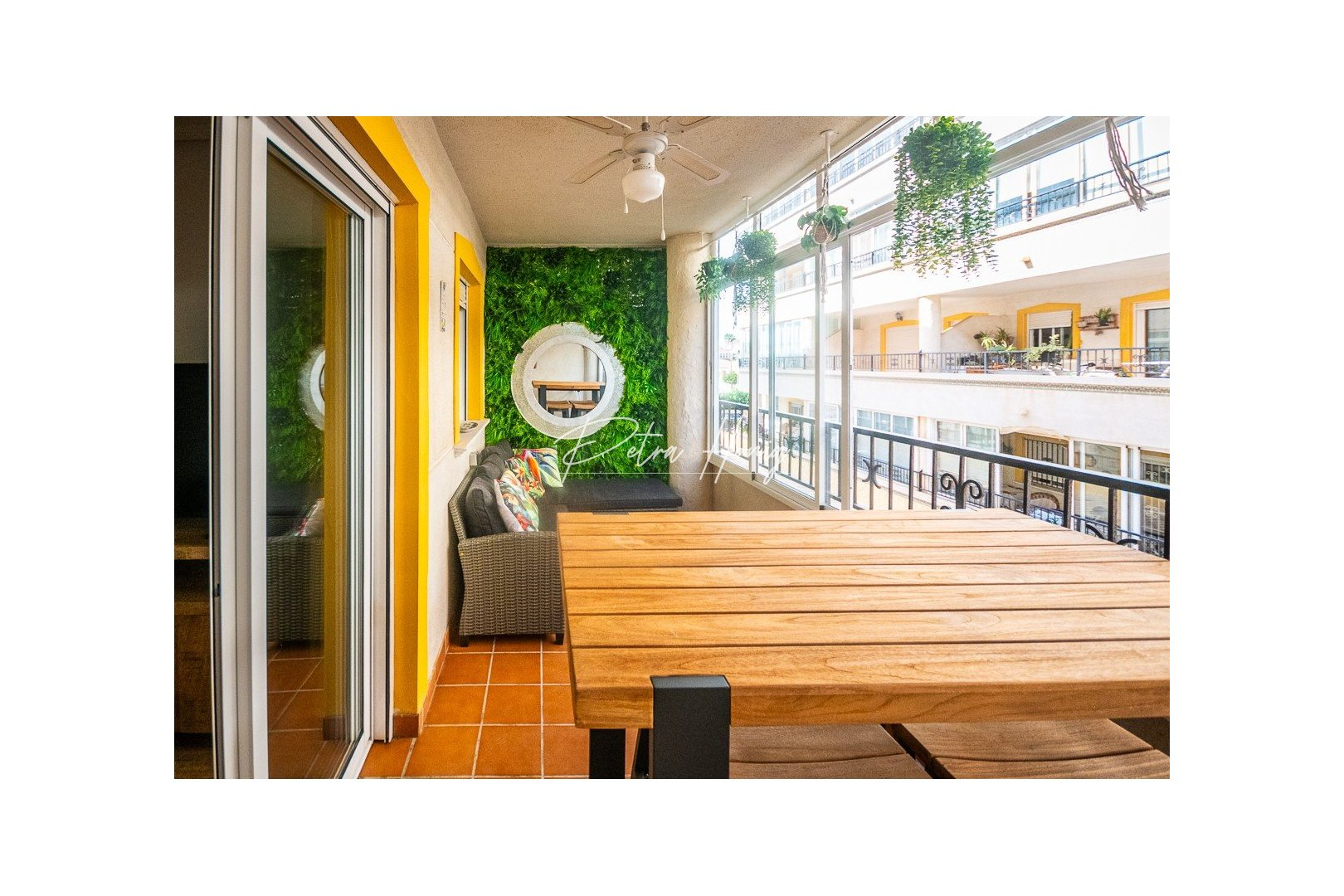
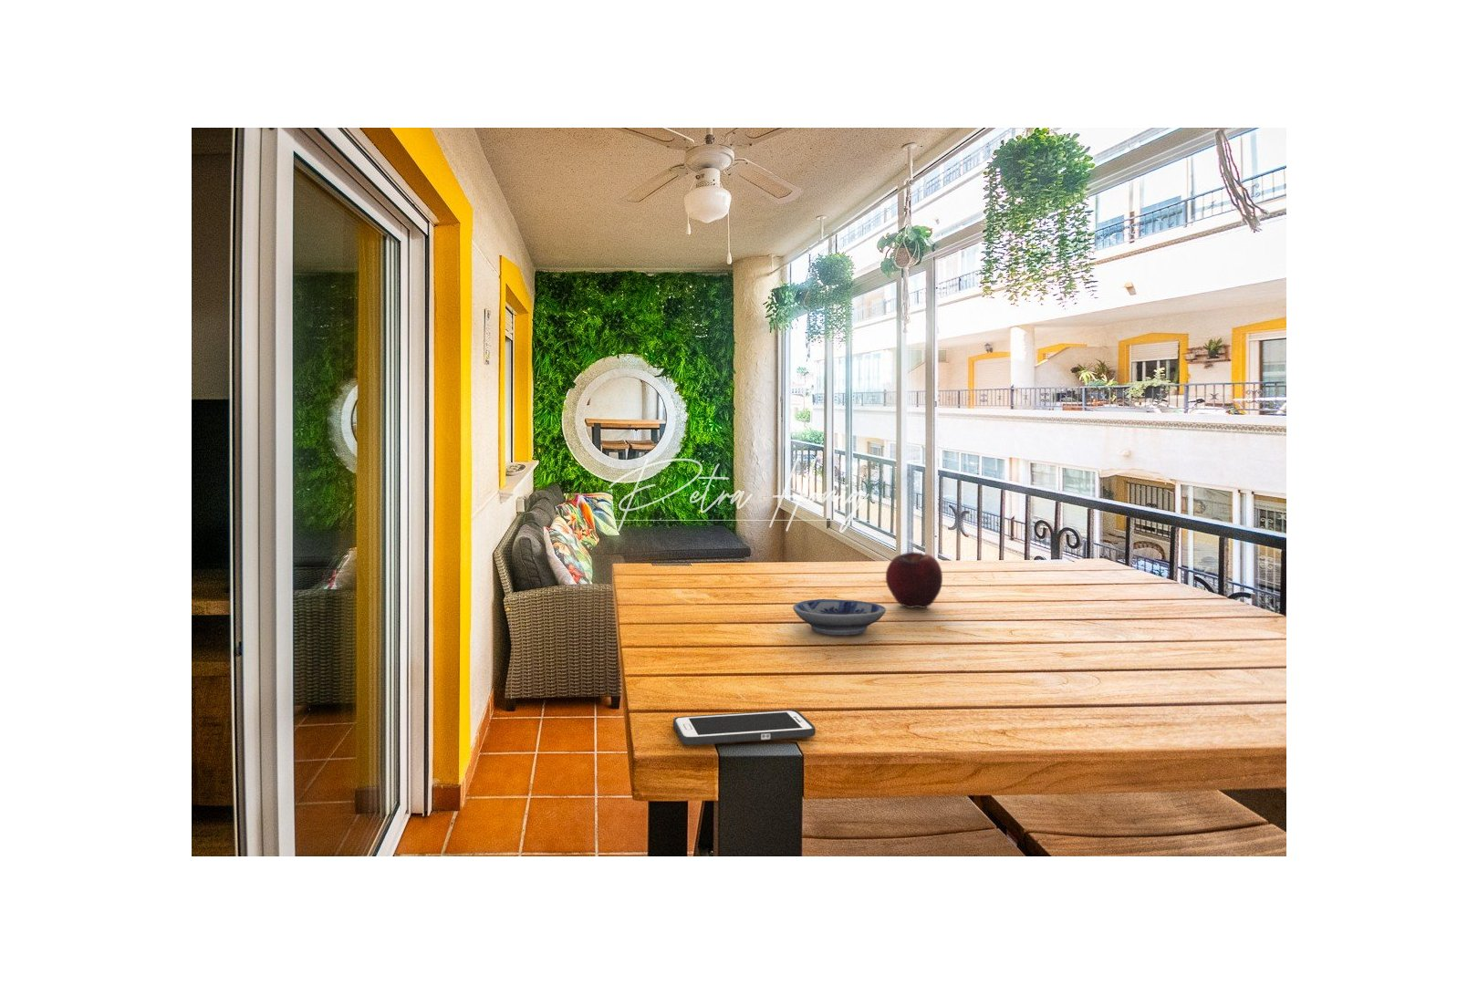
+ cell phone [672,709,817,746]
+ bowl [792,598,886,635]
+ fruit [885,551,944,609]
